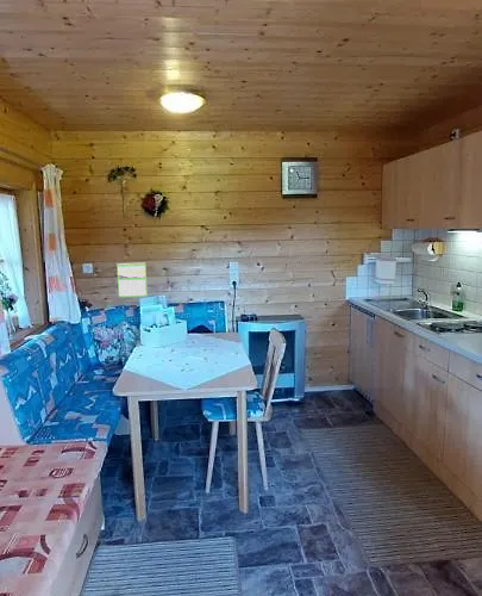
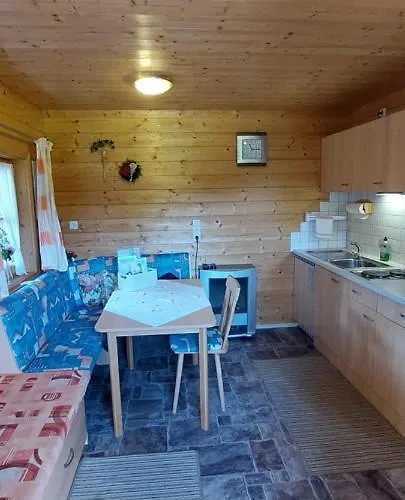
- calendar [115,262,149,298]
